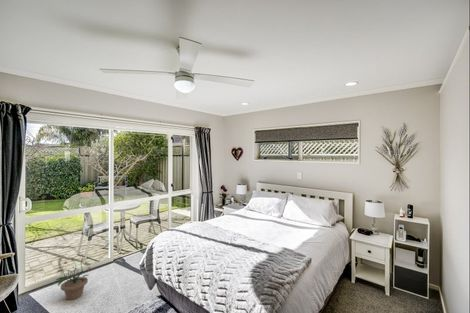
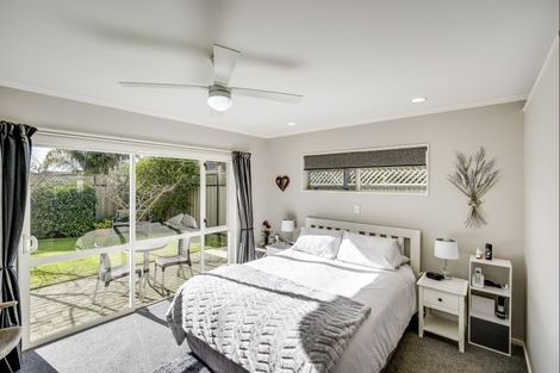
- potted plant [55,257,92,301]
